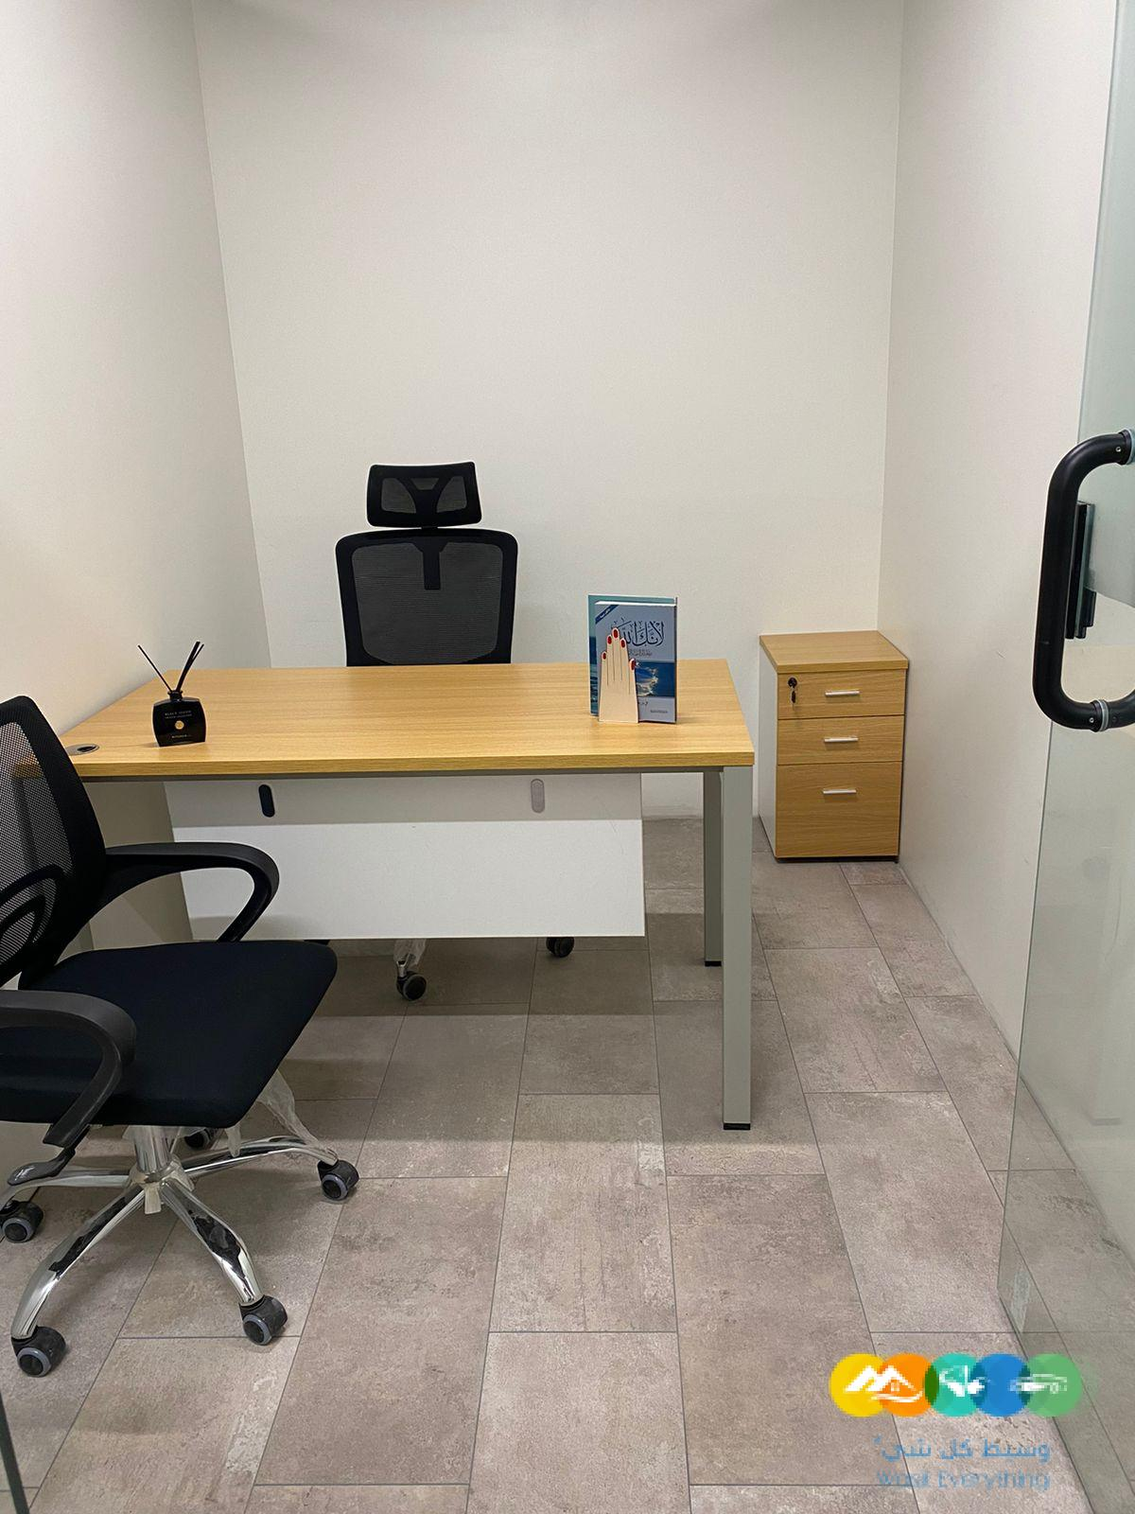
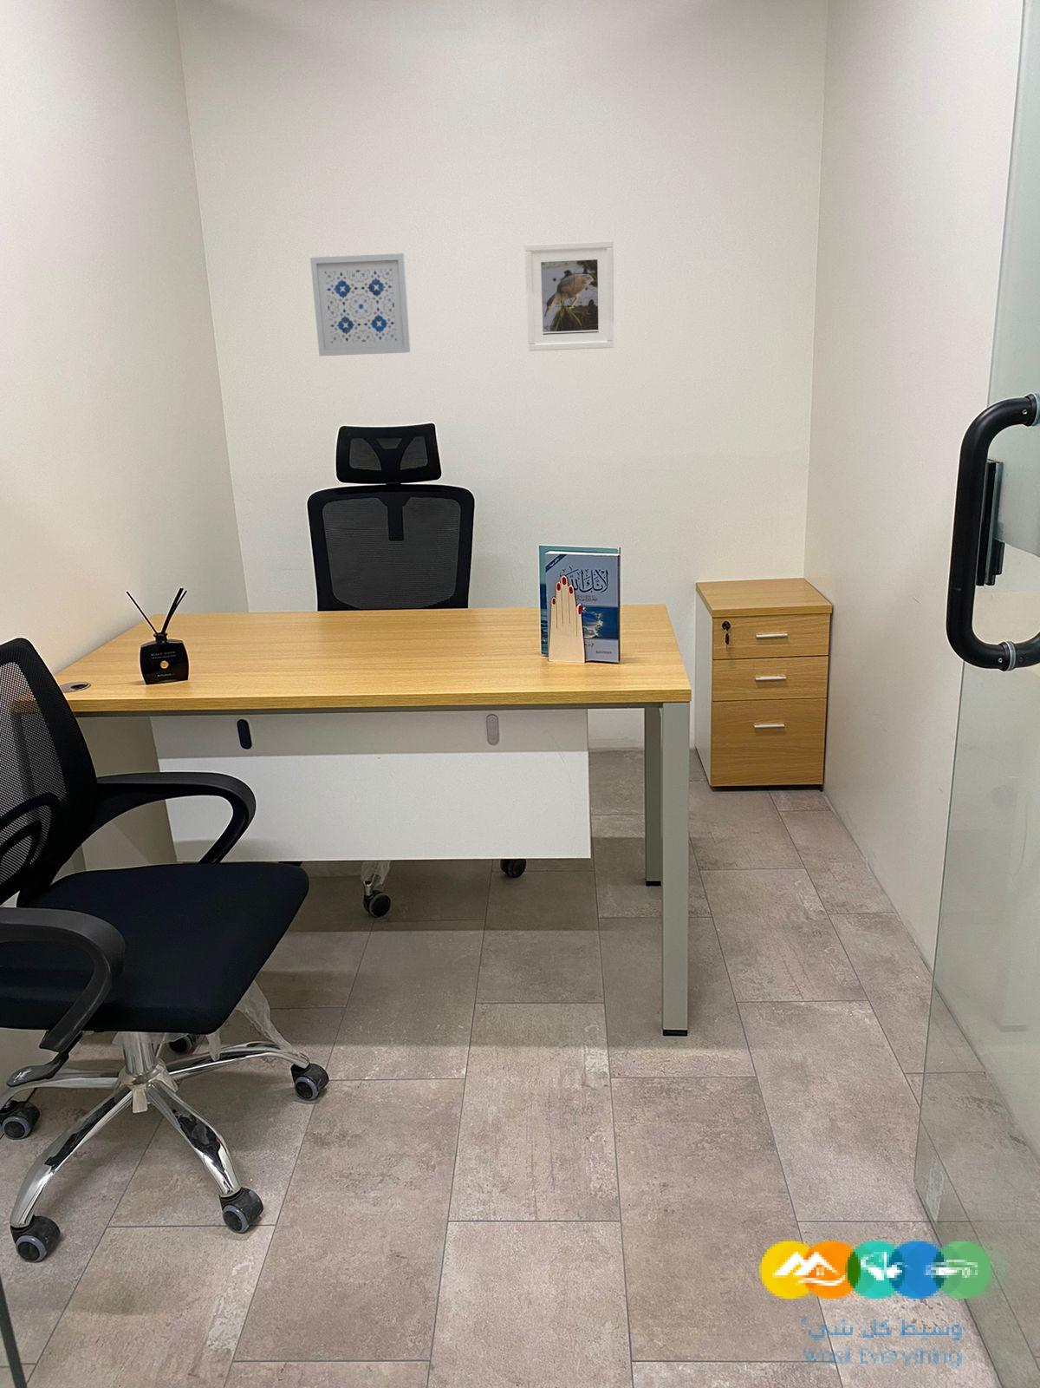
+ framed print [524,240,614,352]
+ wall art [309,252,412,356]
